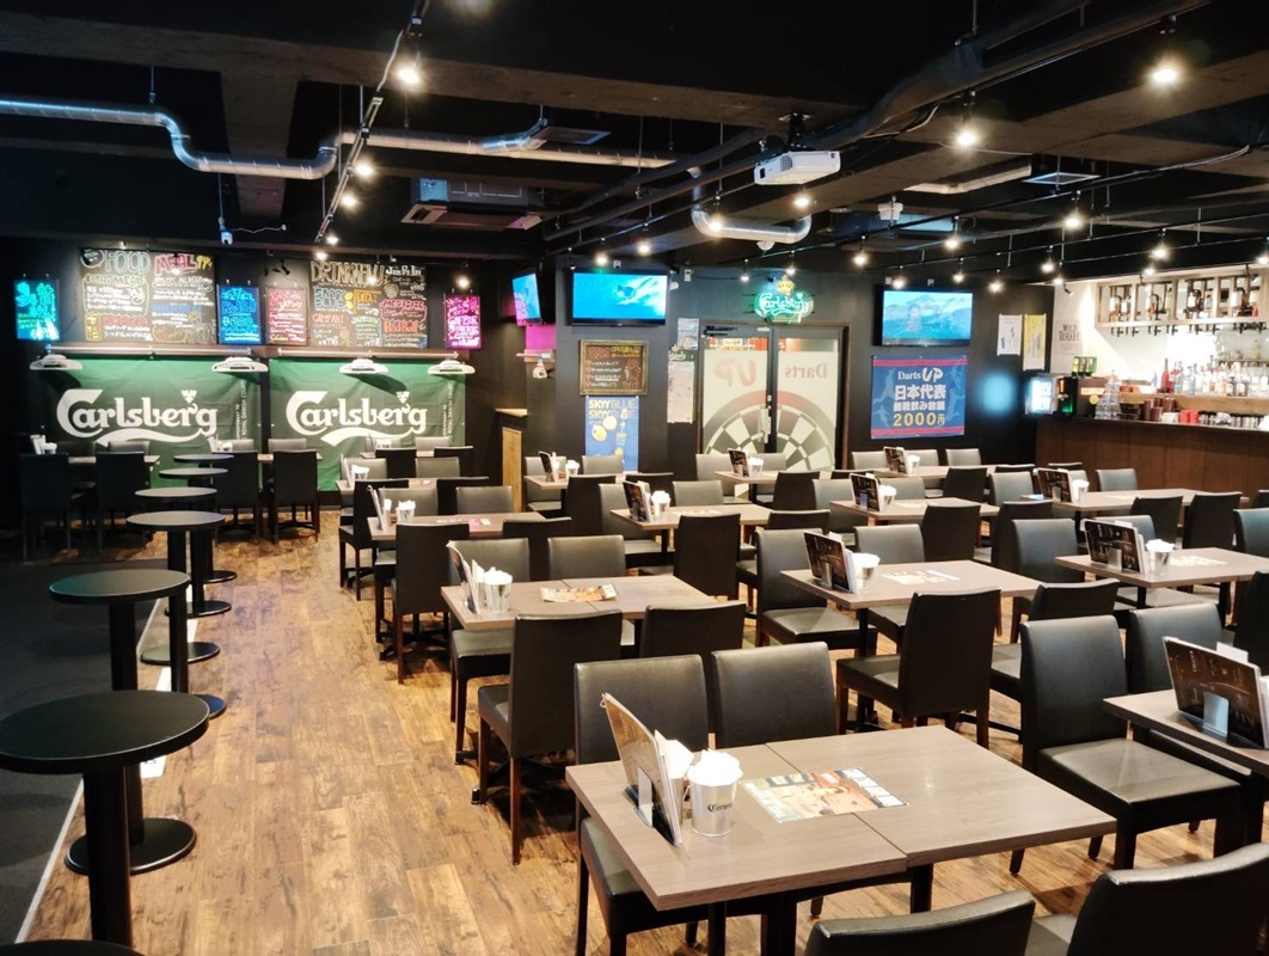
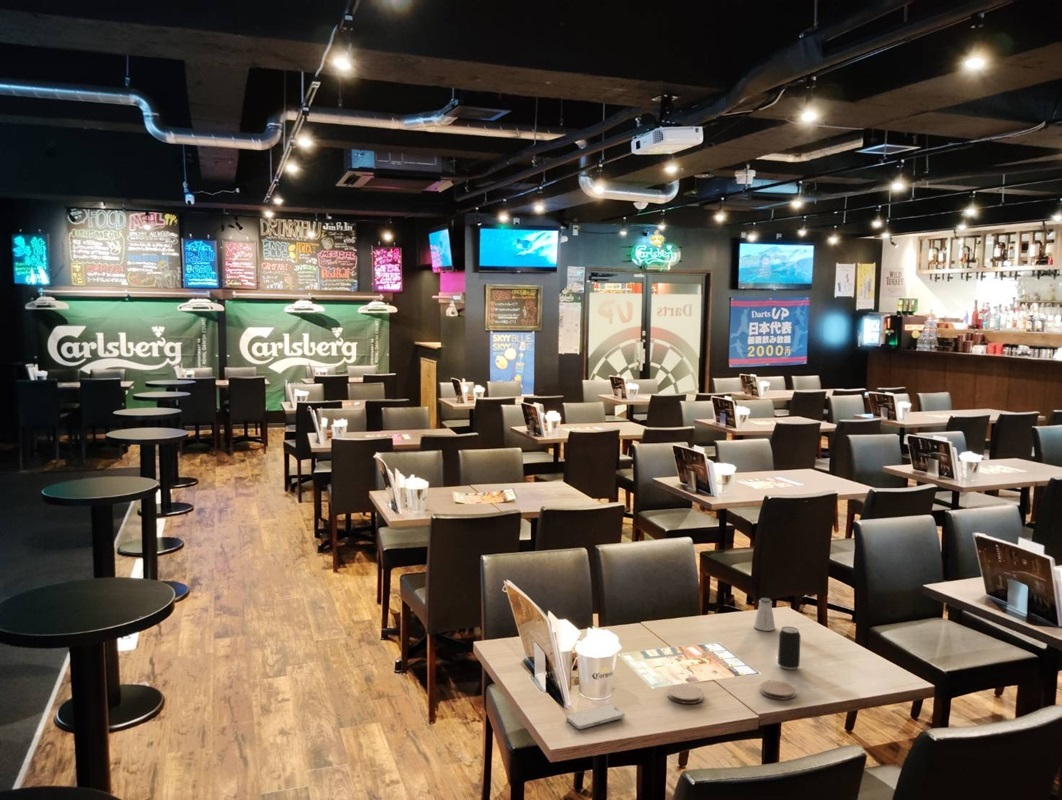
+ coaster [759,680,797,701]
+ smartphone [565,703,626,730]
+ saltshaker [753,597,776,632]
+ coaster [667,683,704,705]
+ beverage can [777,625,802,671]
